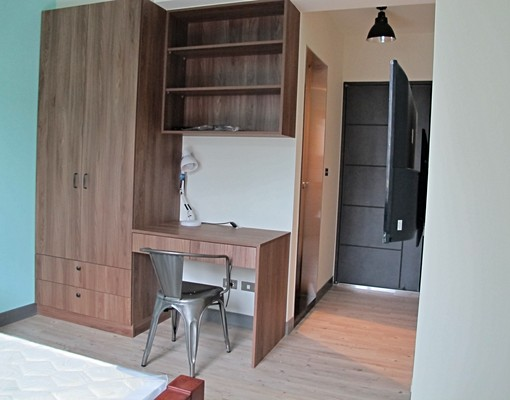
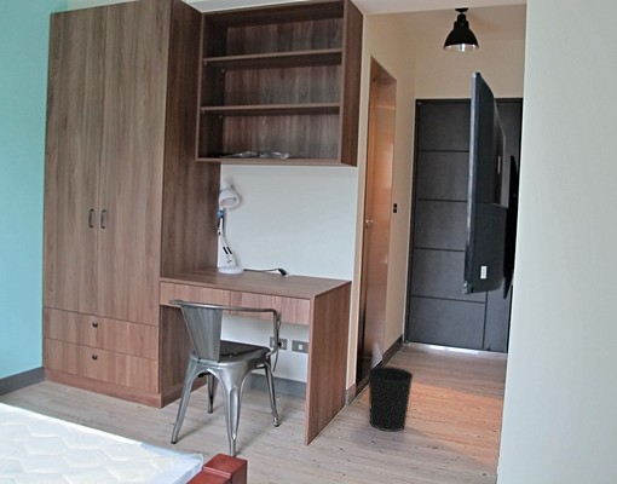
+ wastebasket [367,365,415,433]
